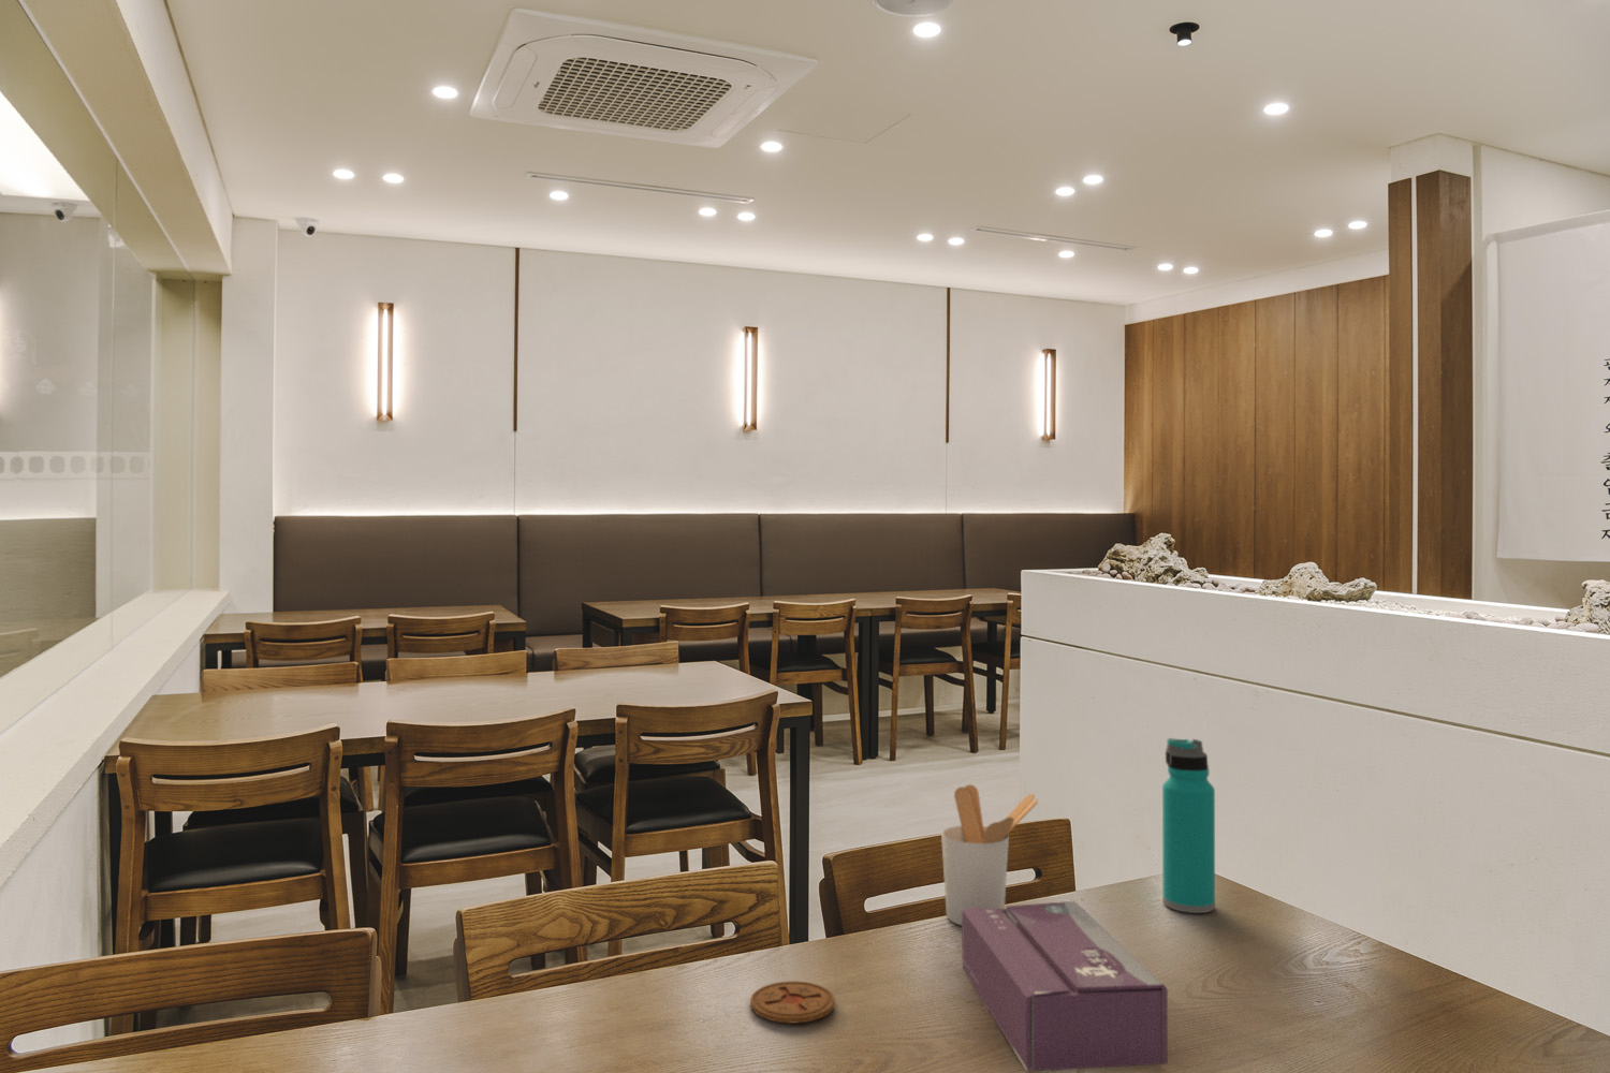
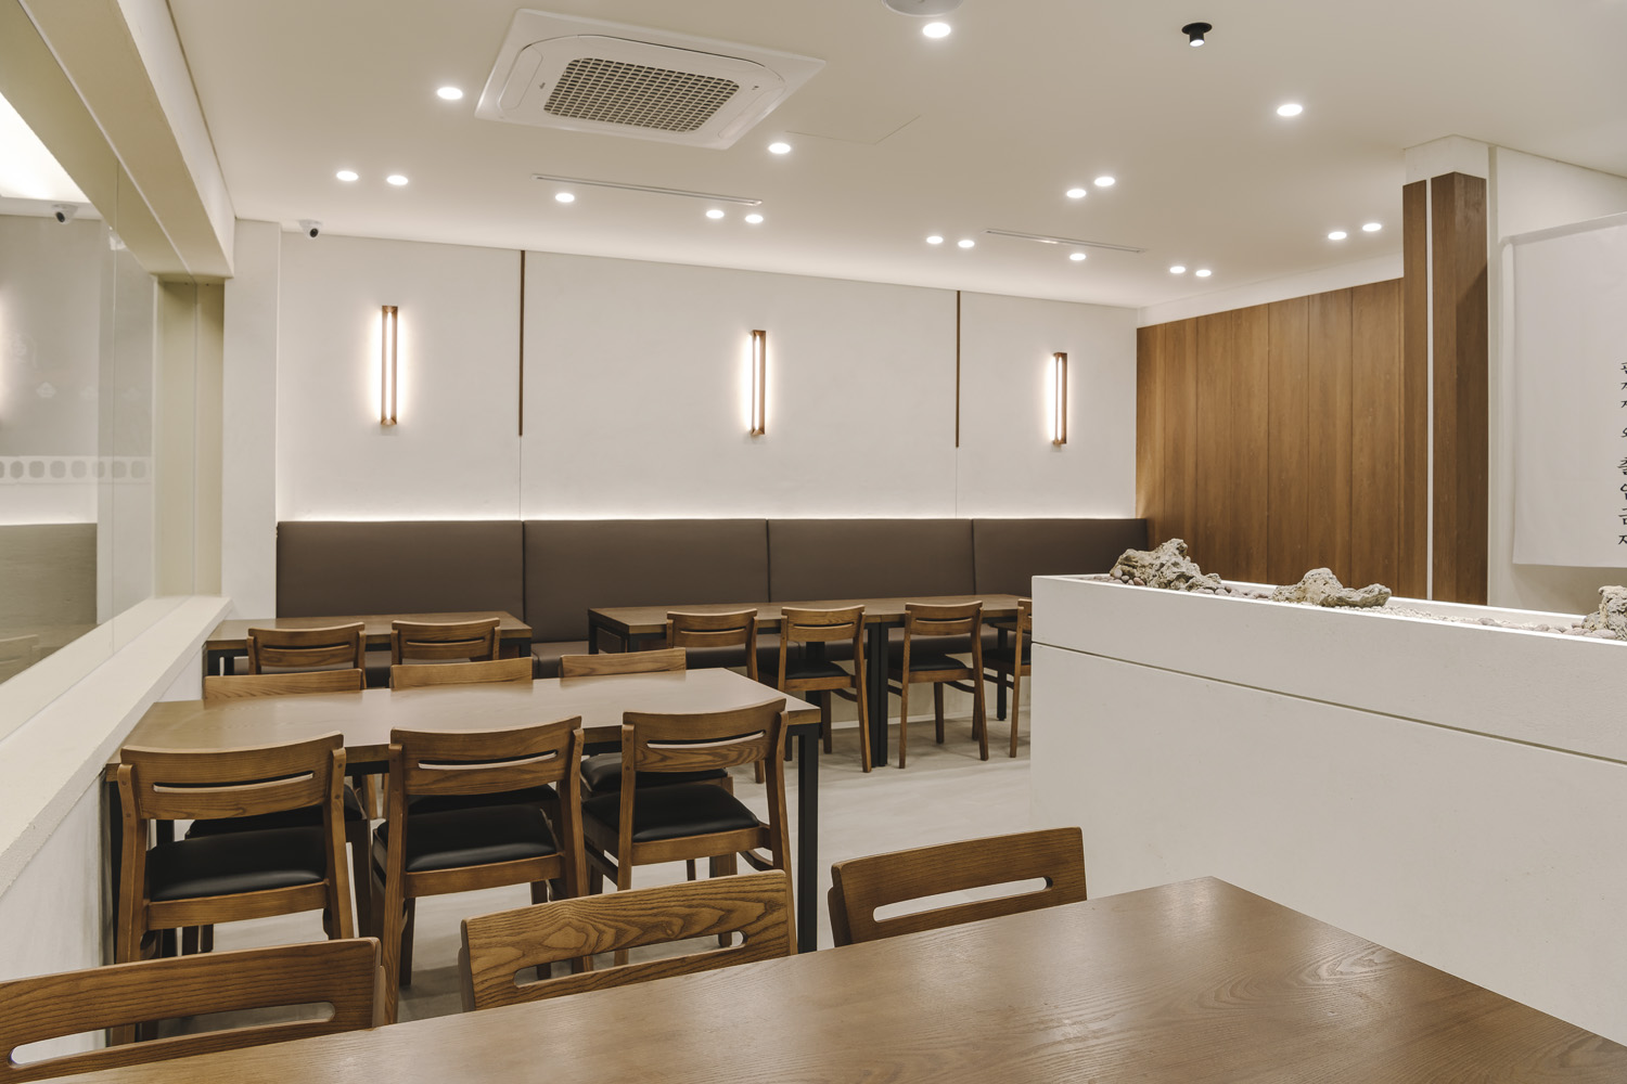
- coaster [749,980,836,1025]
- tissue box [961,901,1169,1073]
- utensil holder [940,783,1039,926]
- water bottle [1161,738,1216,914]
